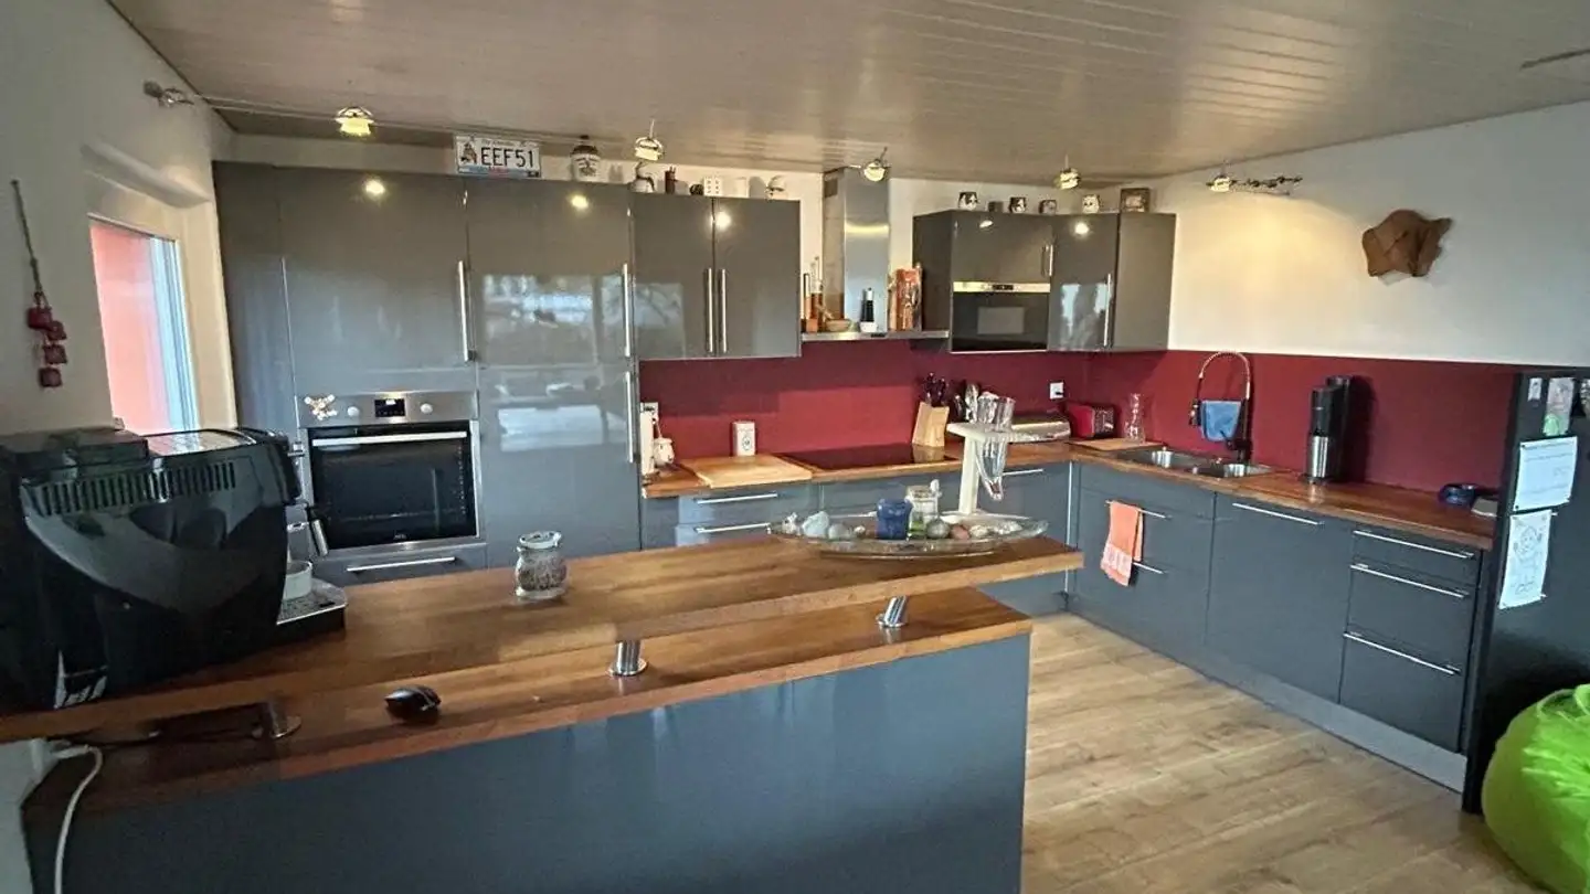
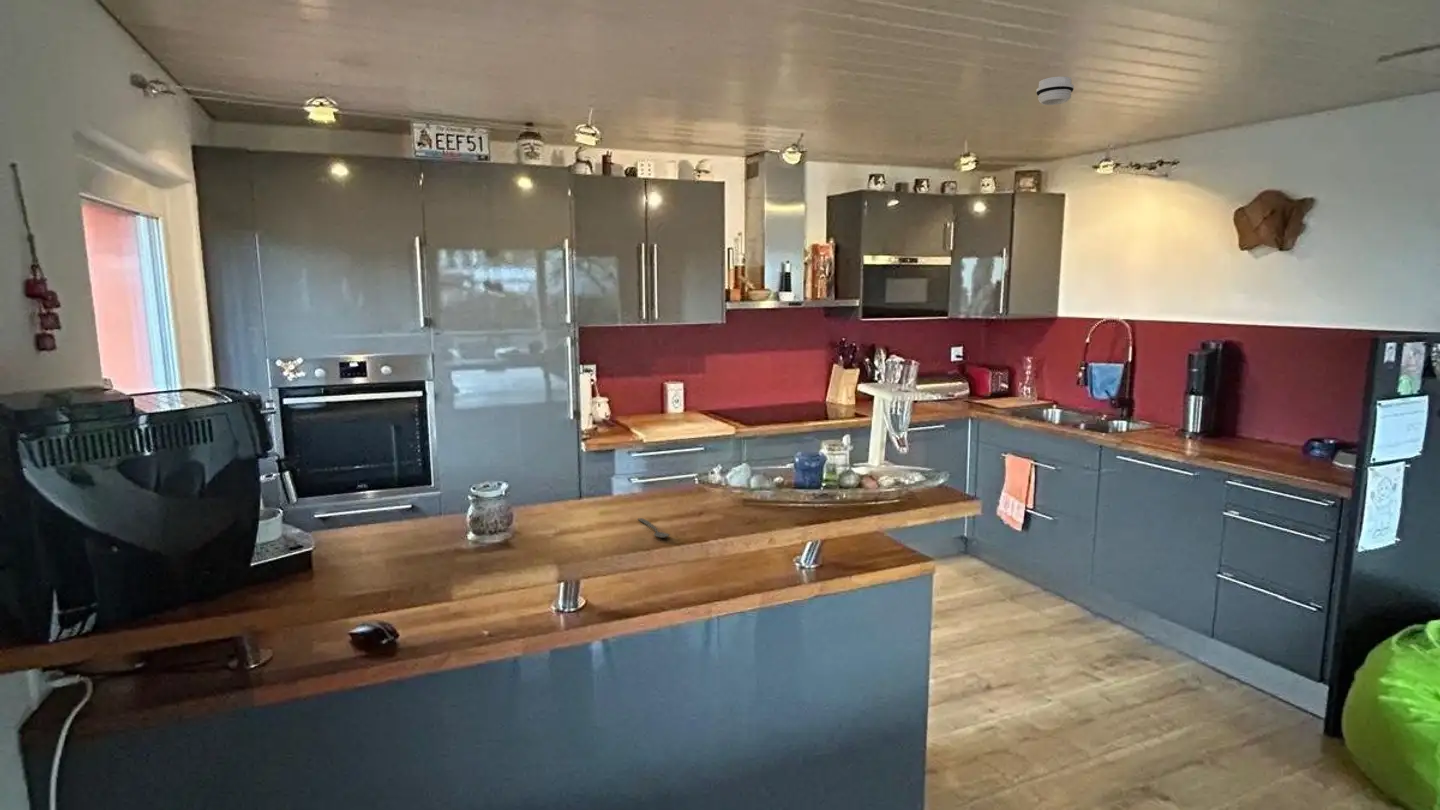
+ spoon [637,517,671,539]
+ smoke detector [1035,76,1075,106]
